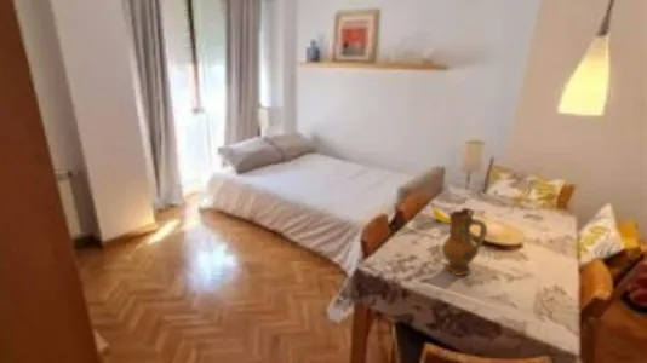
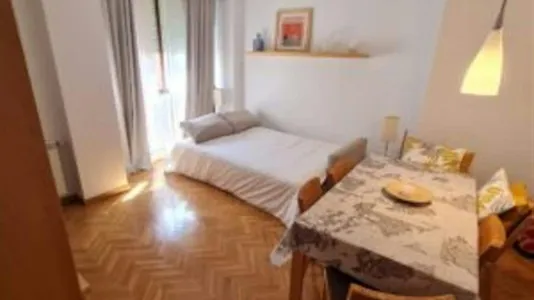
- banana [429,202,451,225]
- ceramic jug [441,207,488,277]
